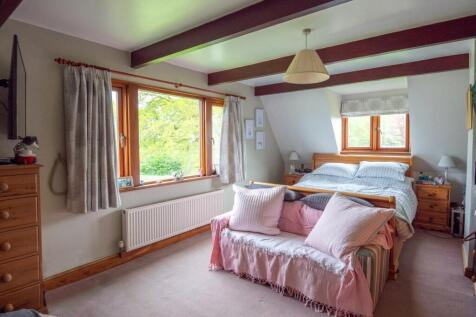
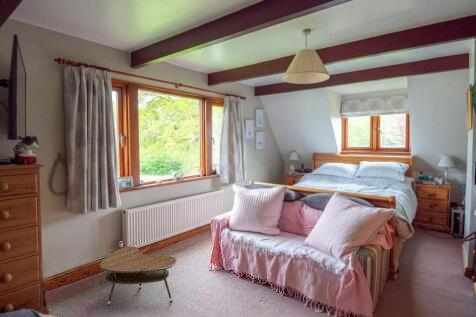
+ side table [98,245,177,306]
